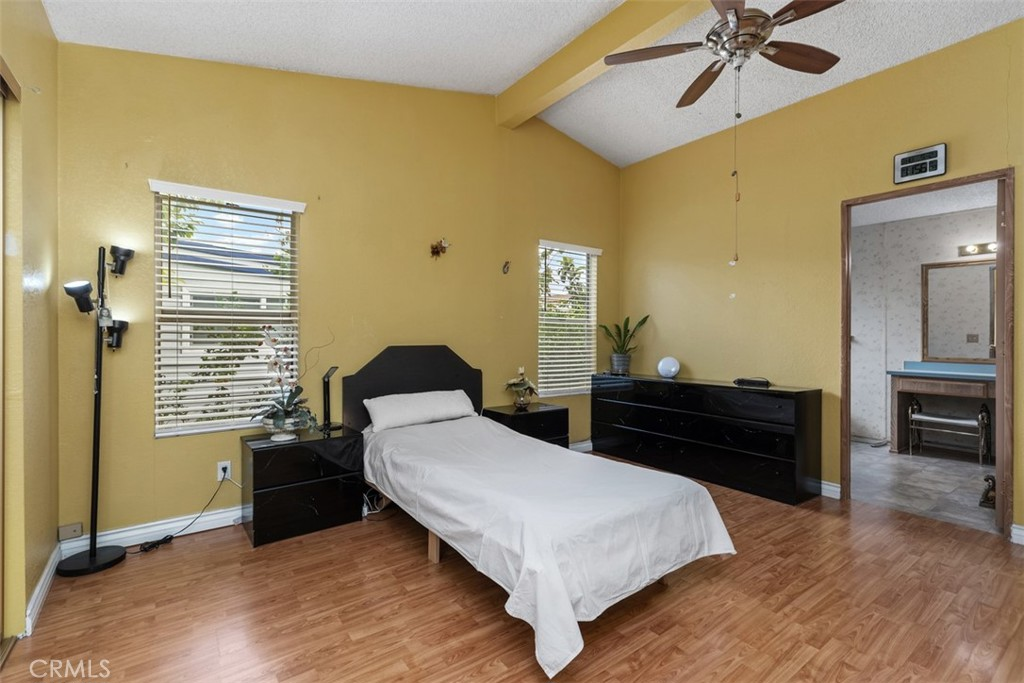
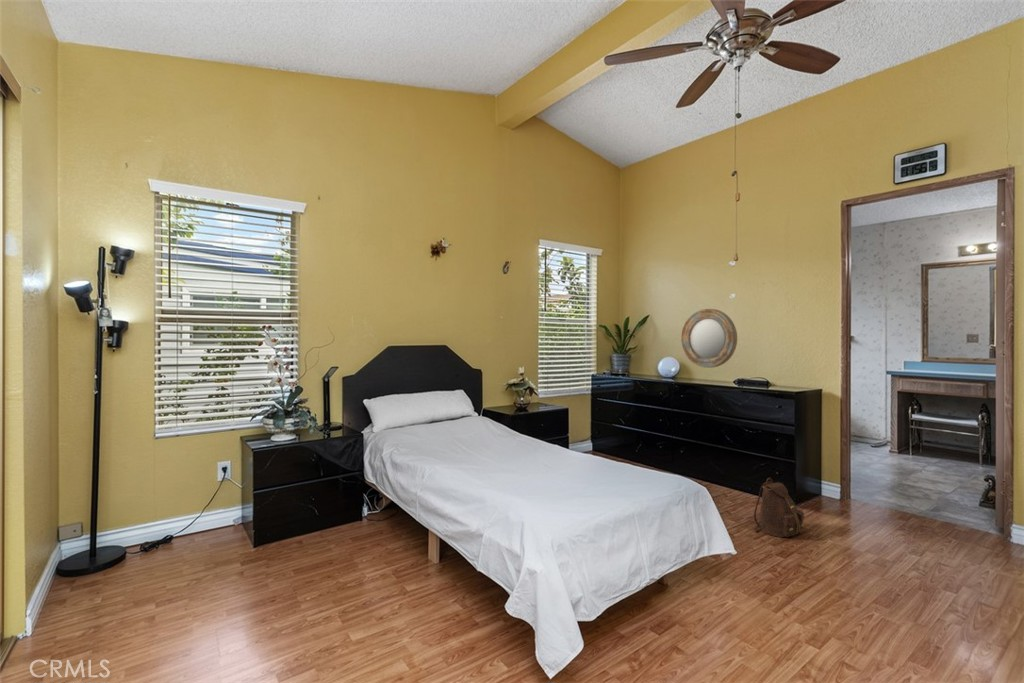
+ backpack [753,477,805,538]
+ home mirror [680,308,738,369]
